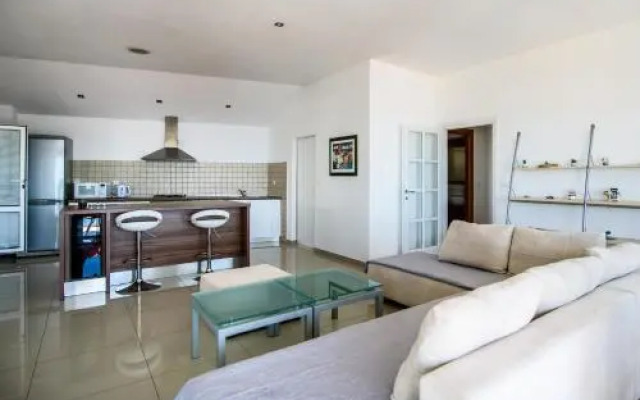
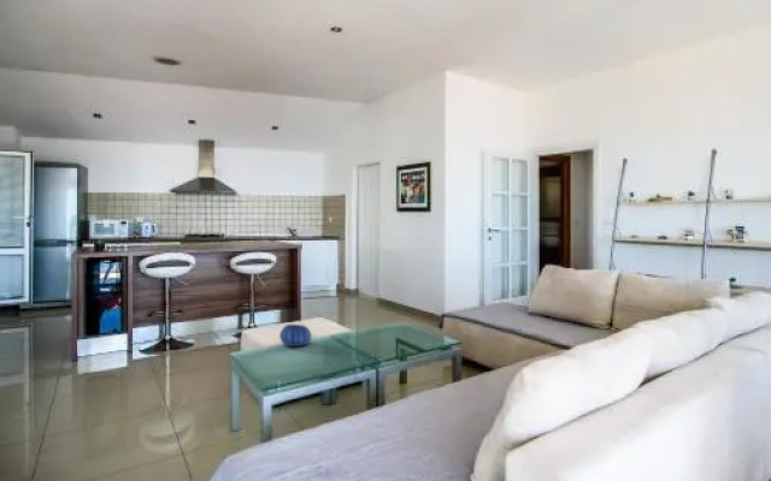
+ decorative bowl [278,323,313,348]
